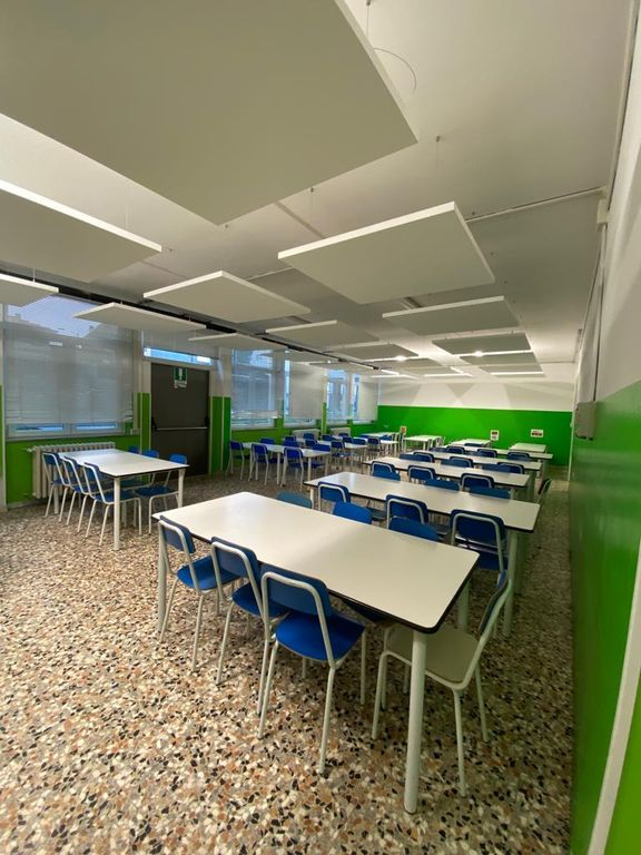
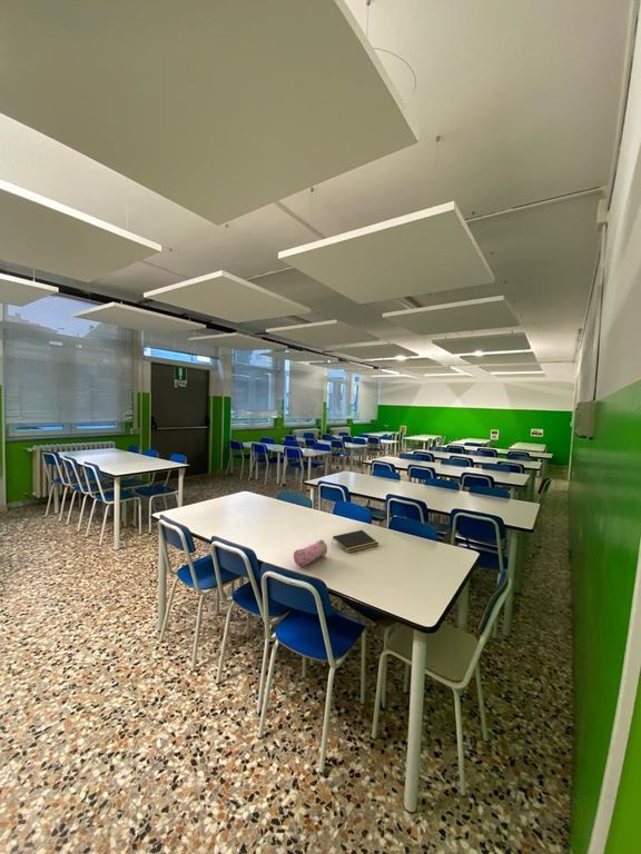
+ pencil case [293,538,328,567]
+ notepad [332,529,379,554]
